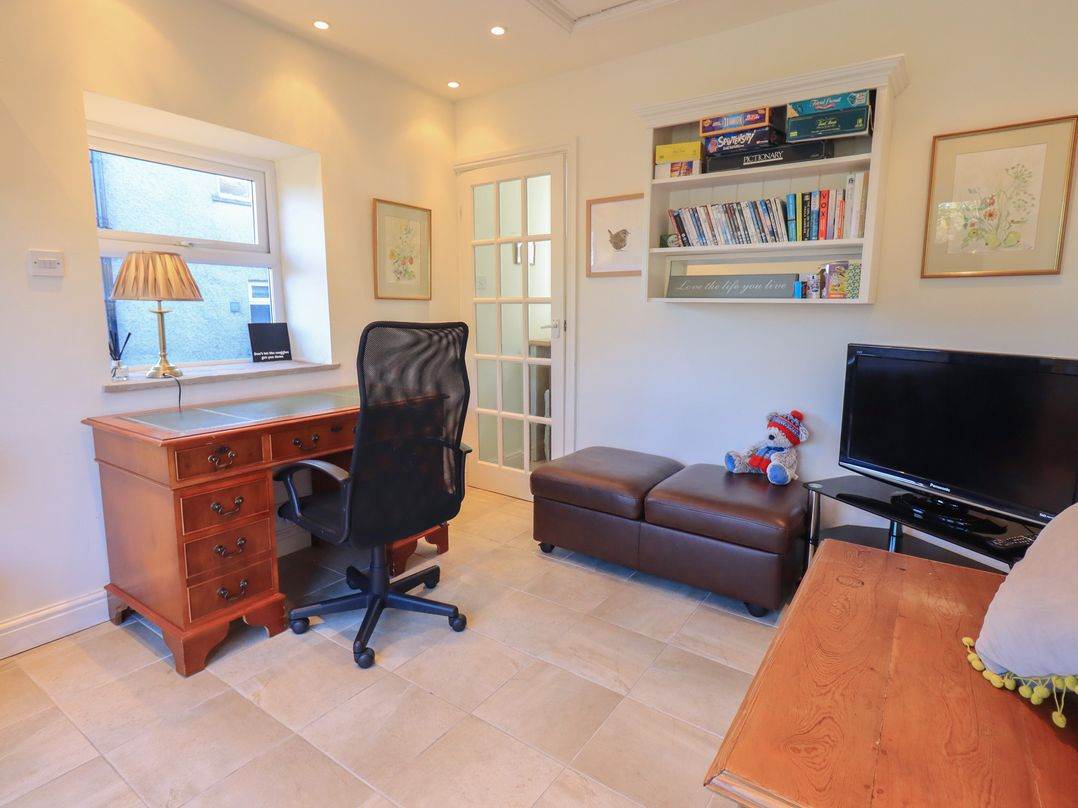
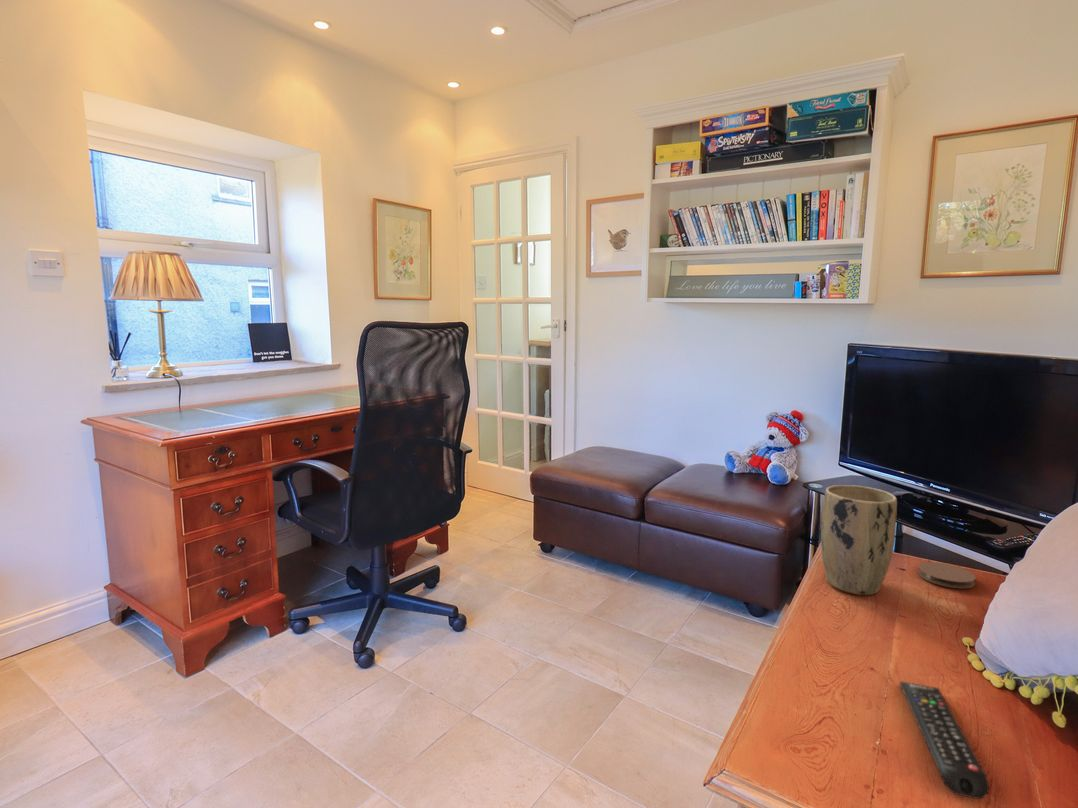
+ remote control [899,680,990,800]
+ coaster [917,561,977,589]
+ plant pot [820,484,898,596]
